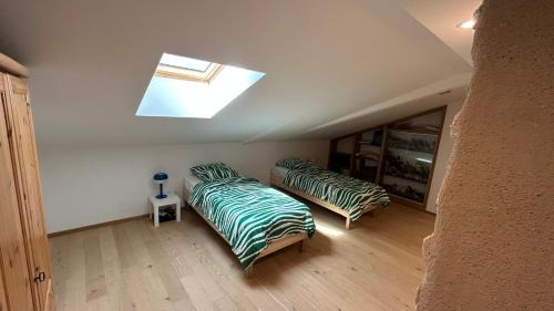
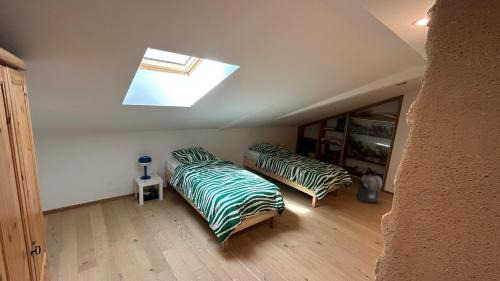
+ backpack [355,173,383,204]
